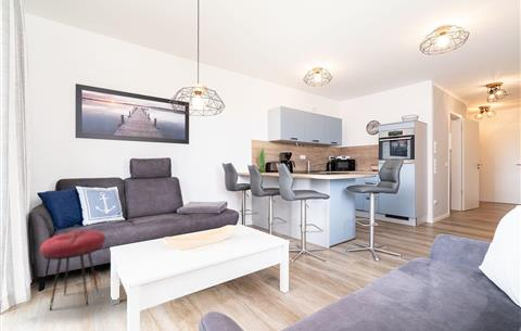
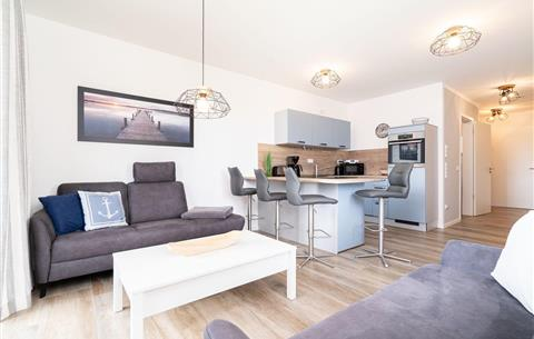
- stool [39,229,106,311]
